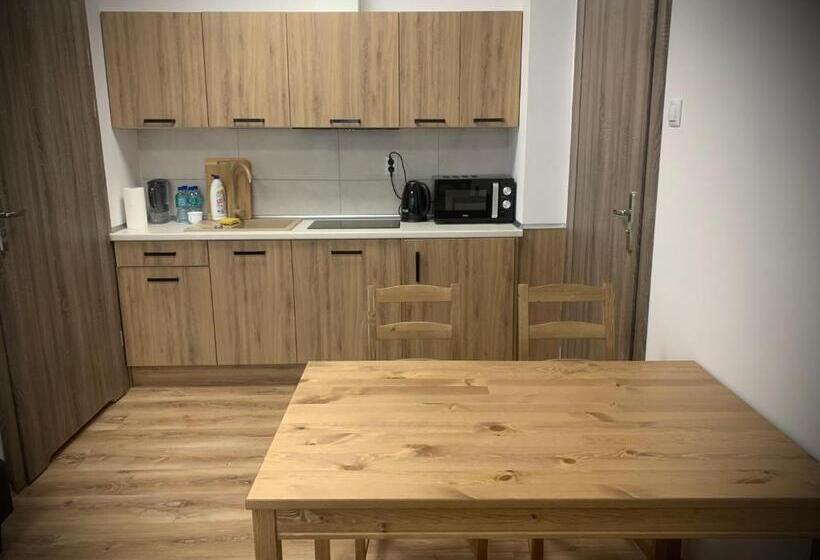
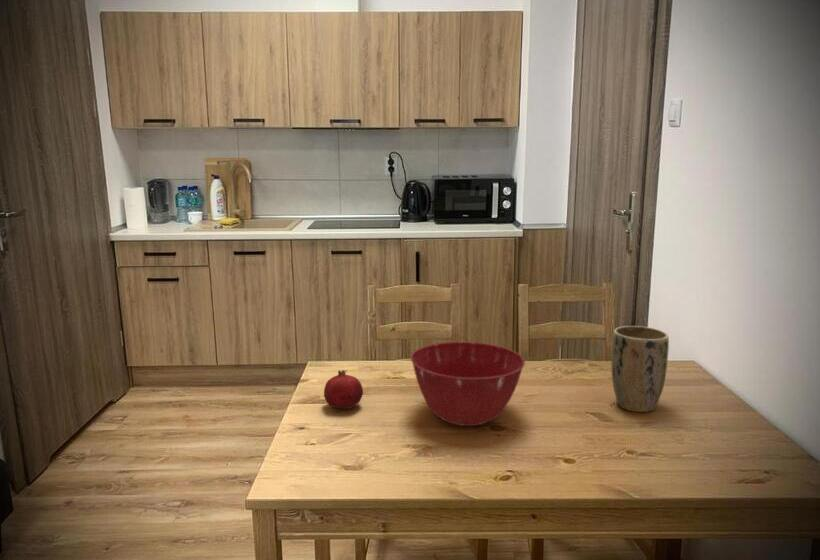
+ plant pot [610,325,670,413]
+ mixing bowl [410,341,526,427]
+ fruit [323,369,364,410]
